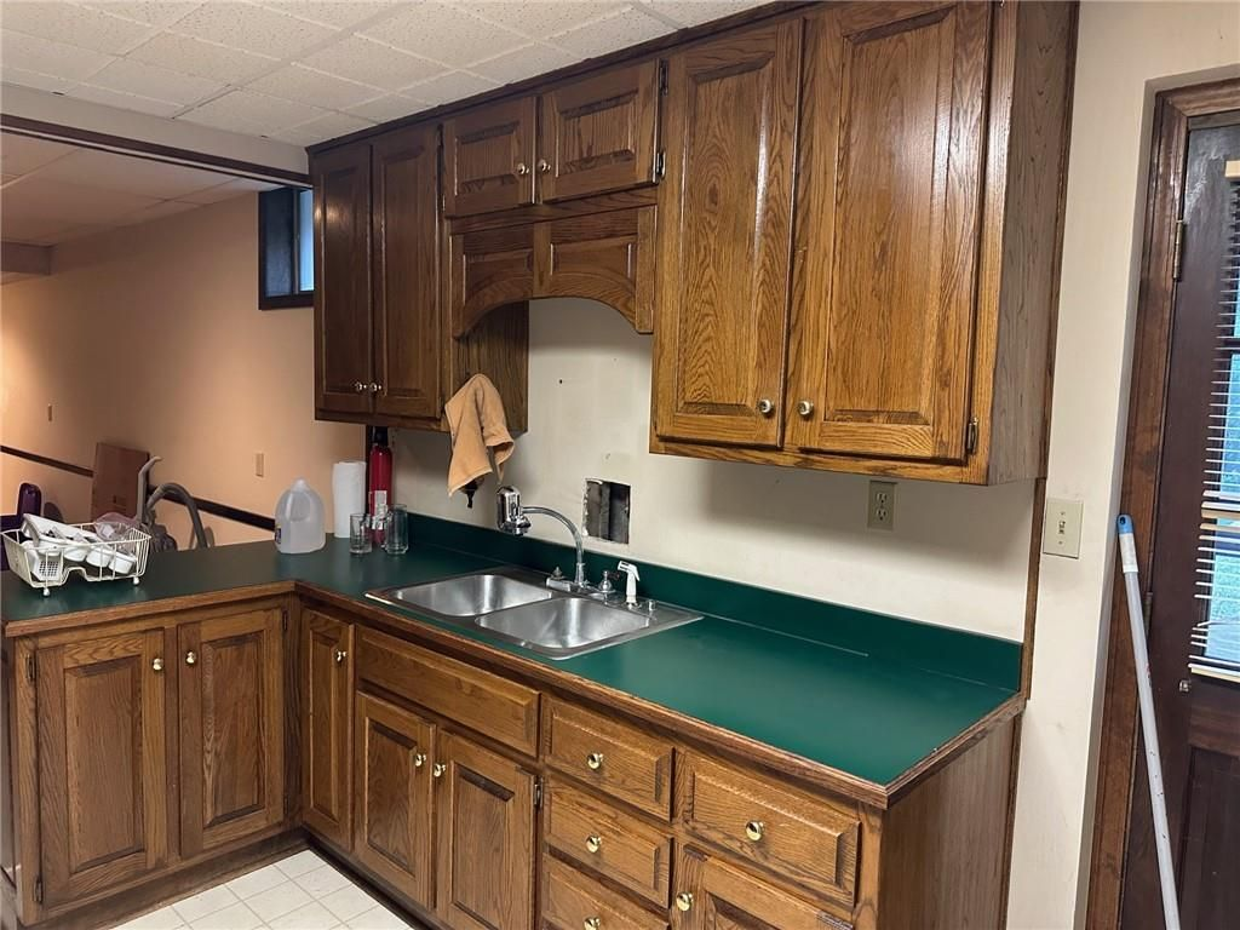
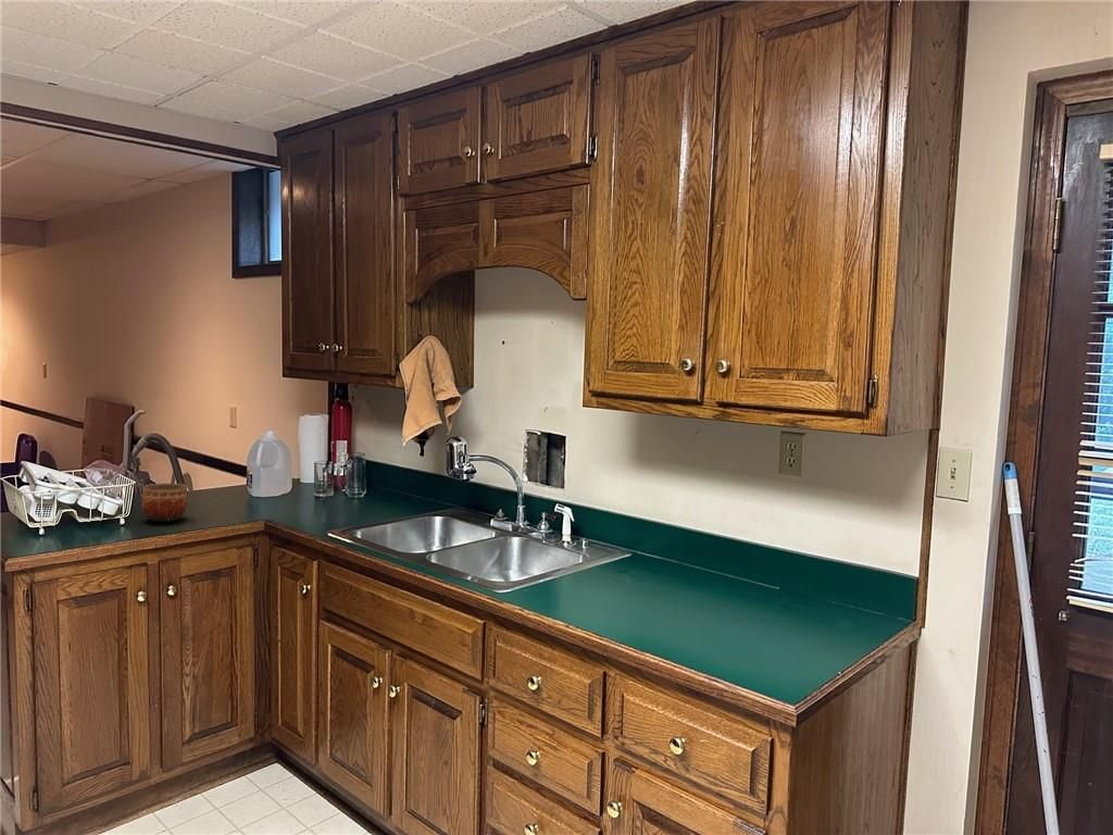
+ bowl [140,483,188,523]
